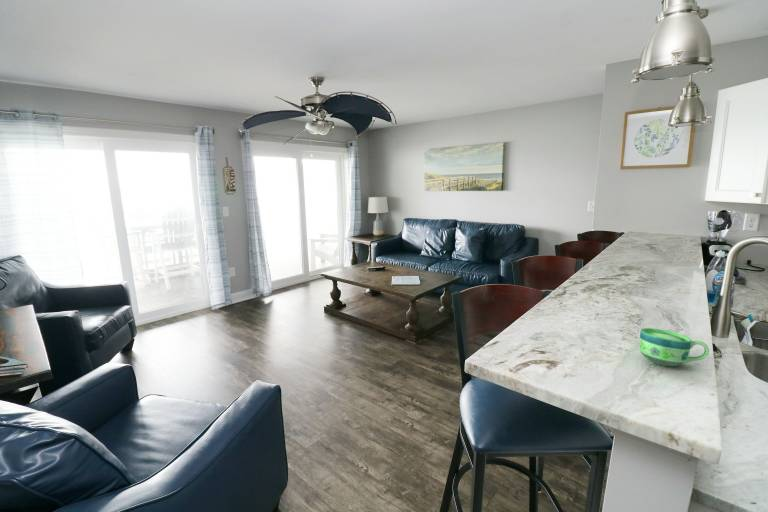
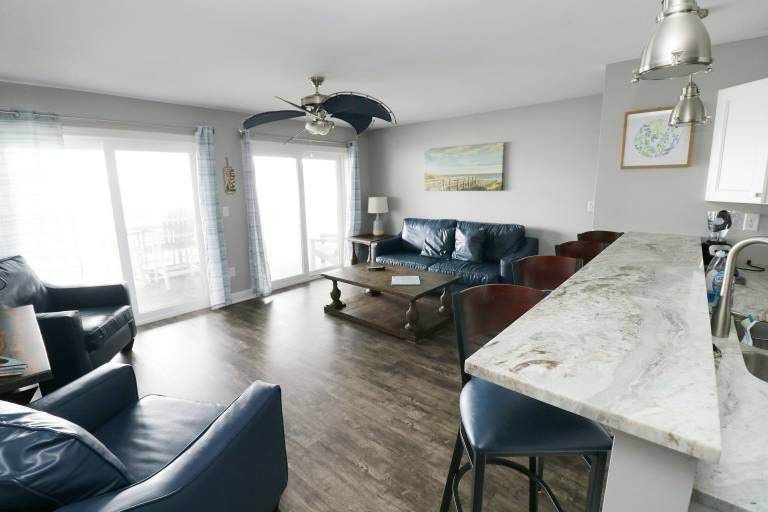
- cup [638,327,710,367]
